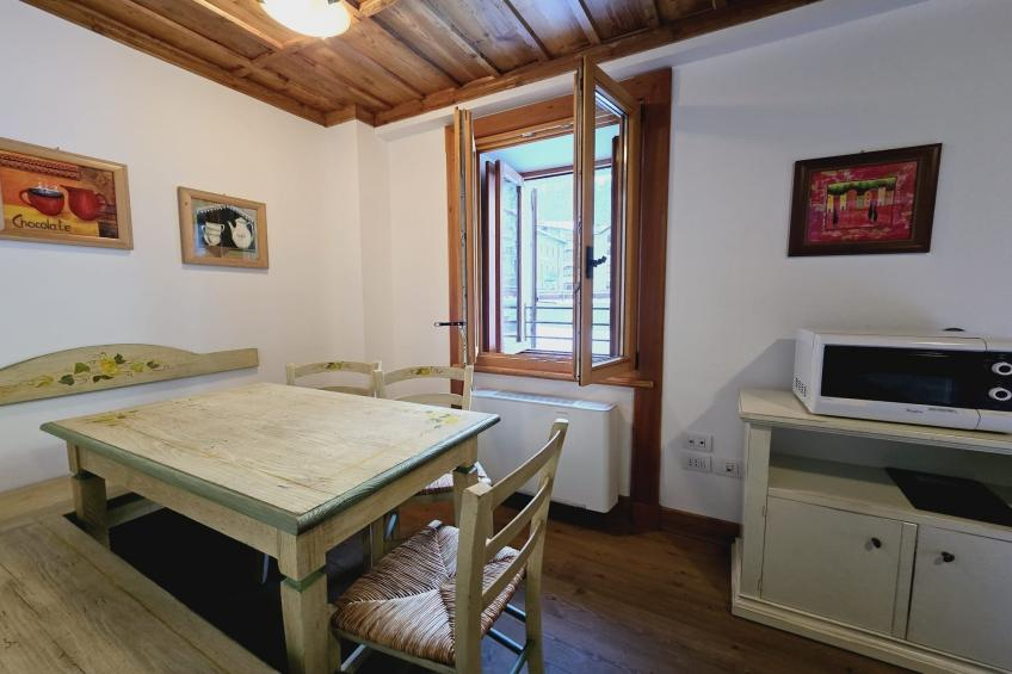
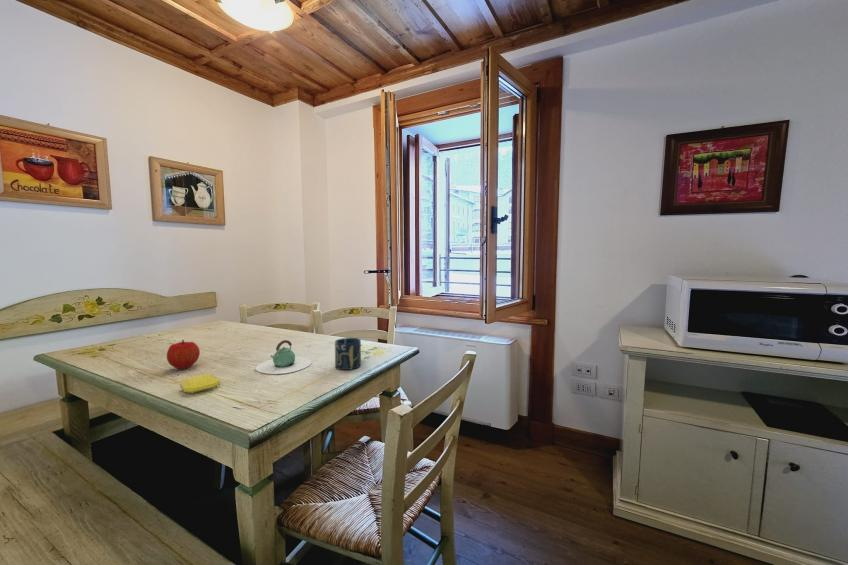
+ fruit [166,339,201,371]
+ soap bar [179,372,221,394]
+ teapot [255,339,313,375]
+ cup [334,337,362,371]
